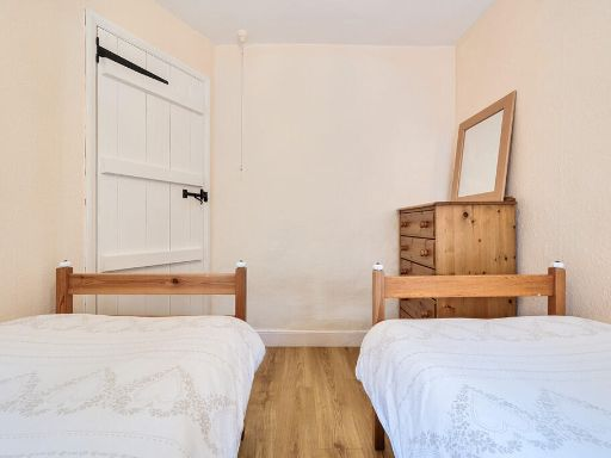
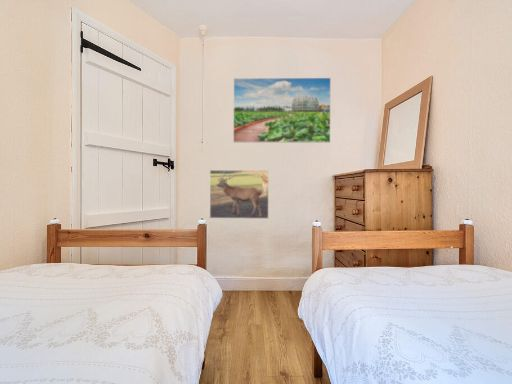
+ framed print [232,77,332,144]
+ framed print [209,169,270,220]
